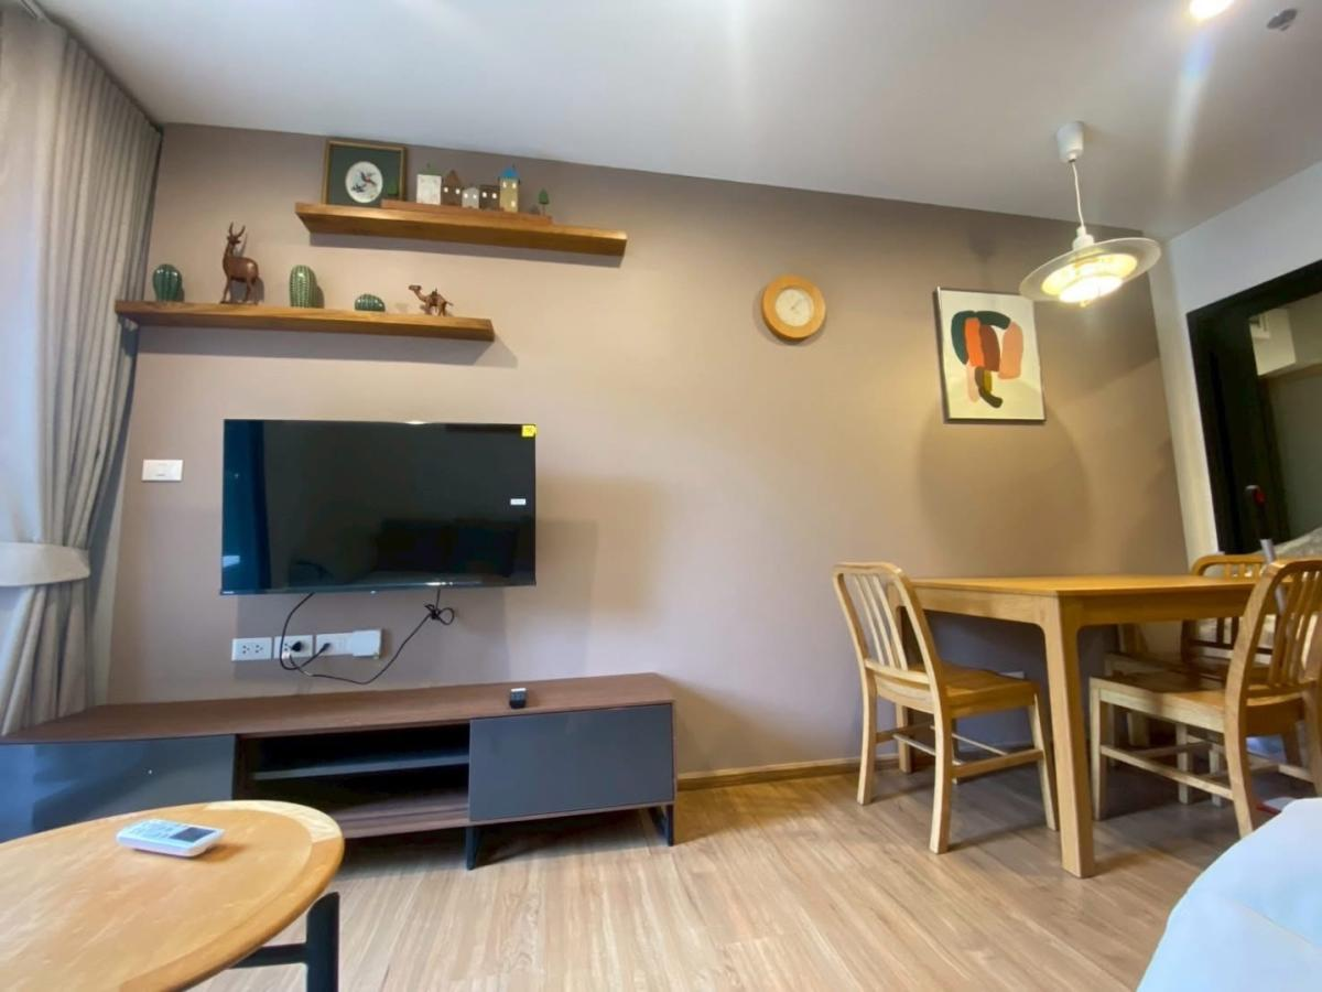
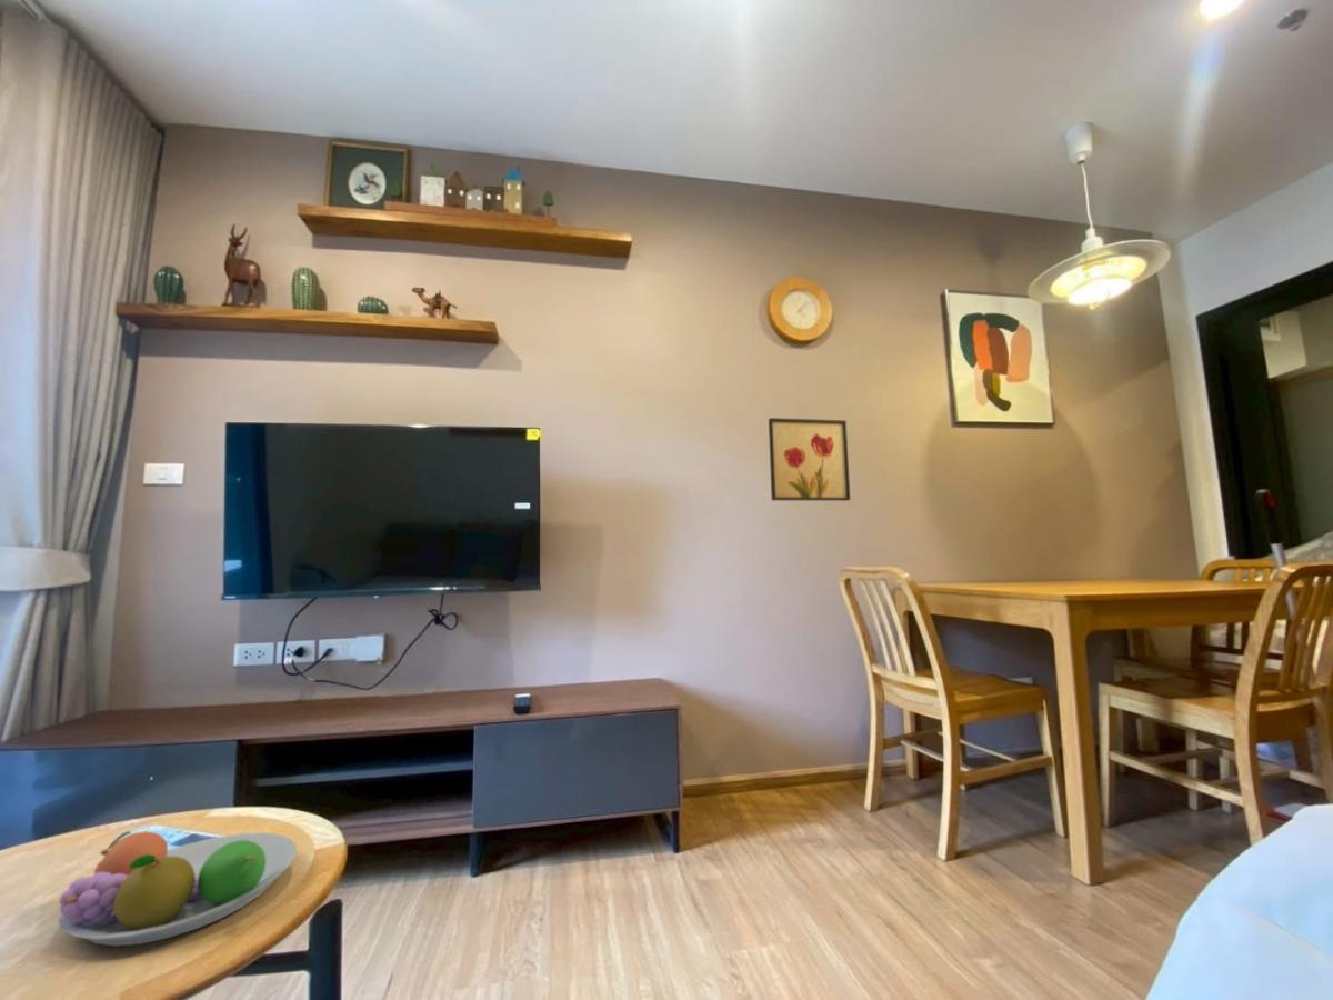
+ wall art [768,417,851,502]
+ fruit bowl [57,830,298,948]
